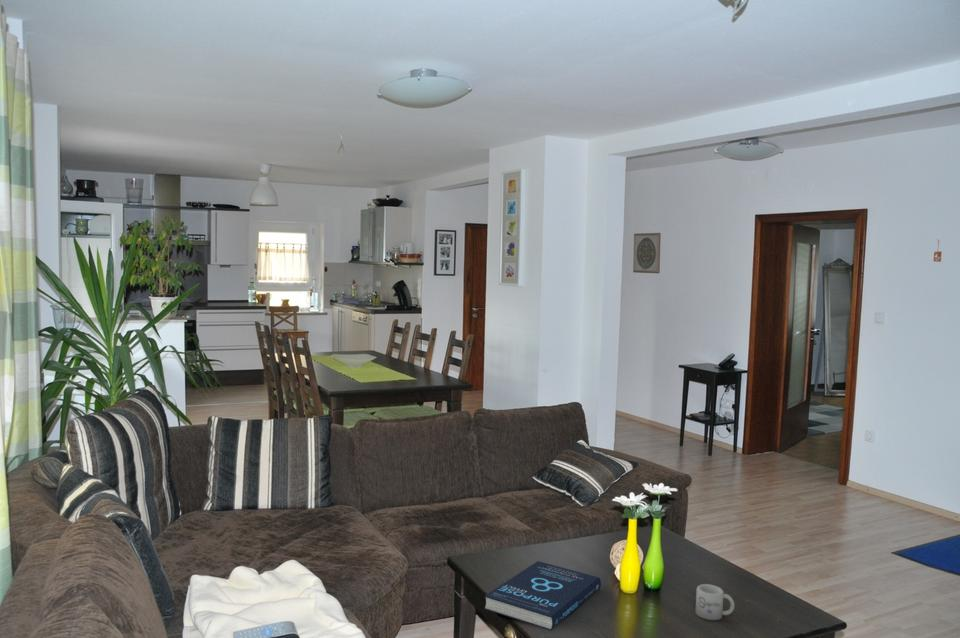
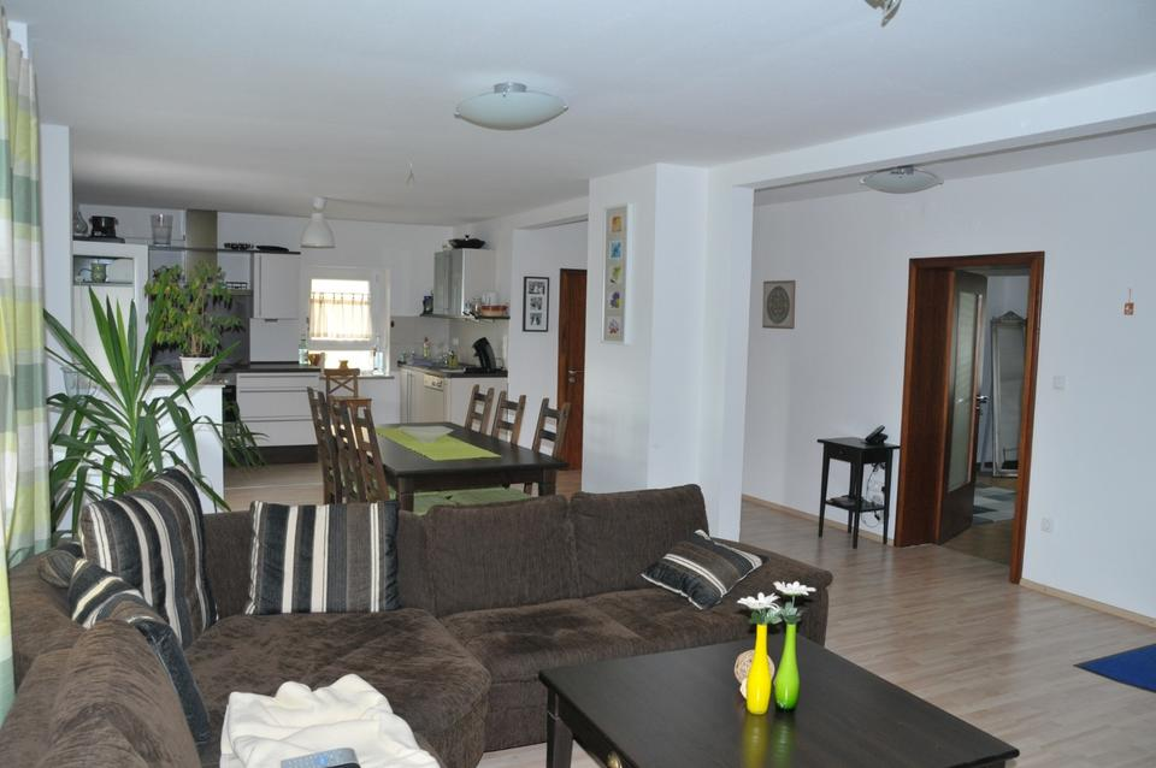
- mug [695,583,735,621]
- book [483,560,602,631]
